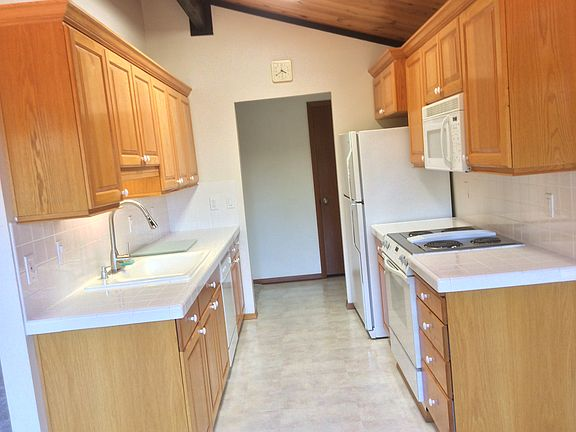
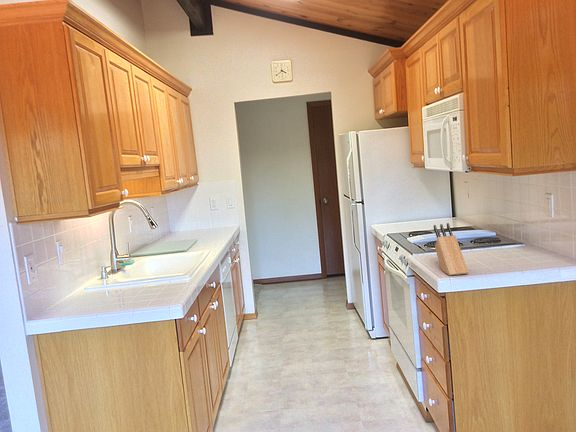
+ knife block [433,222,469,276]
